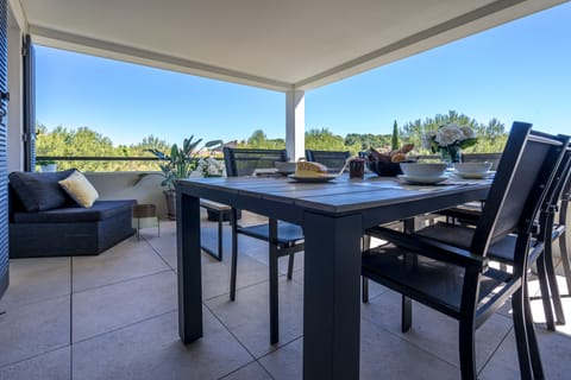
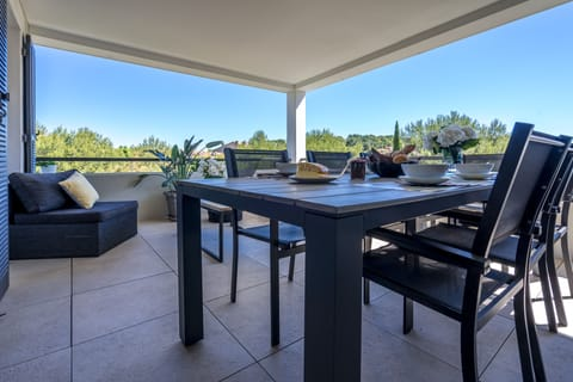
- planter [131,203,161,242]
